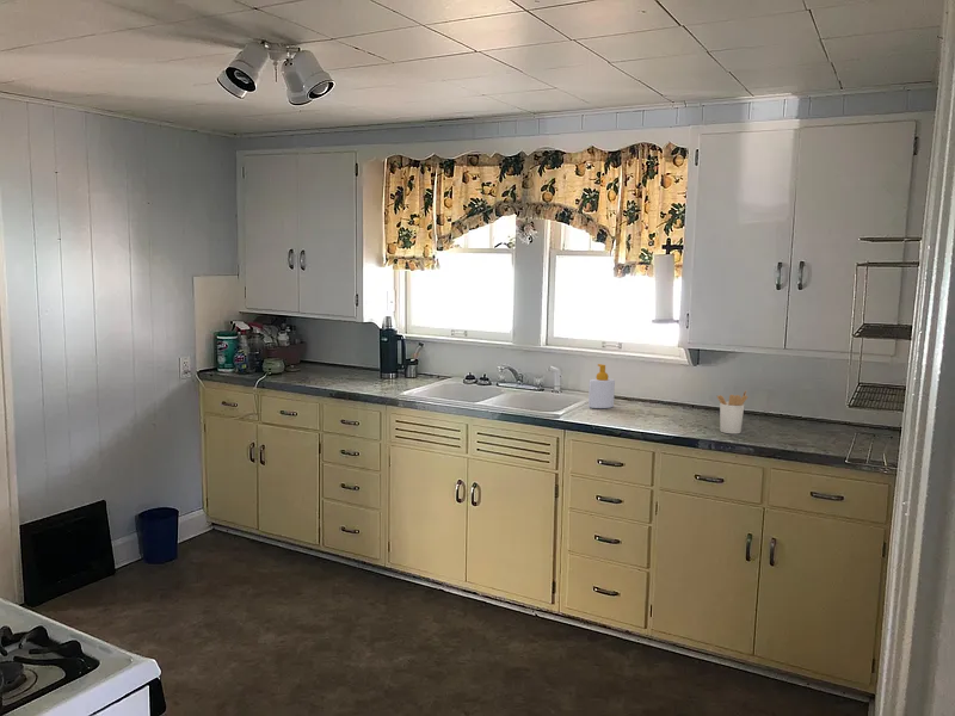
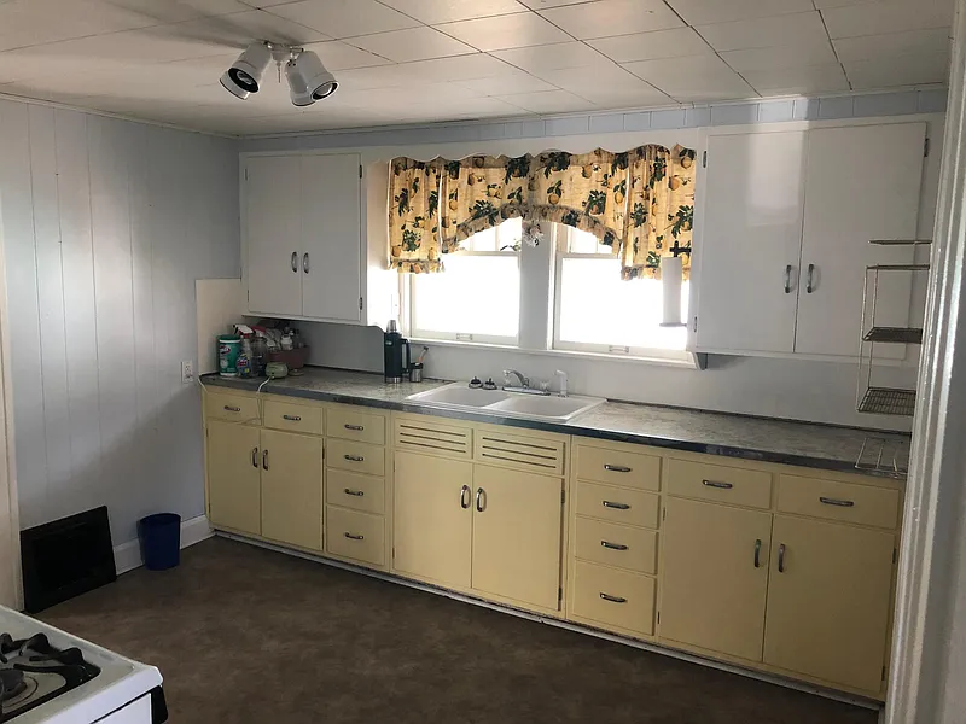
- soap bottle [587,363,616,409]
- utensil holder [716,390,748,436]
